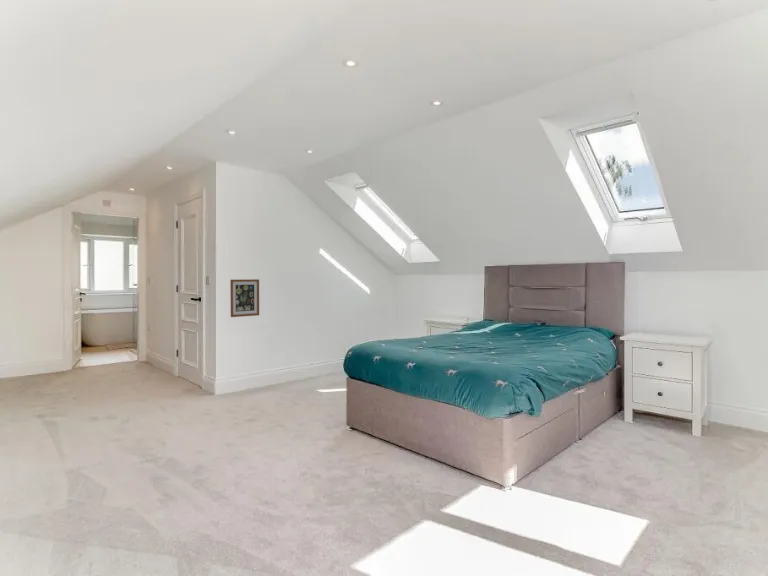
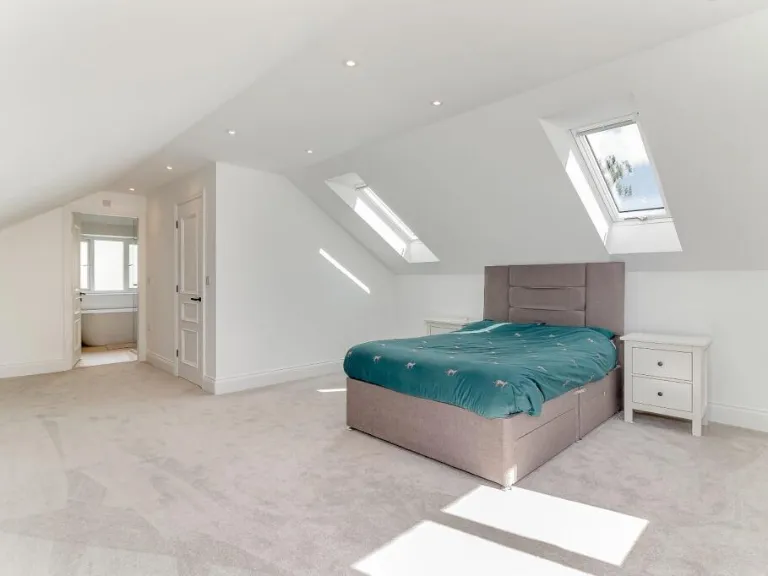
- wall art [229,278,260,318]
